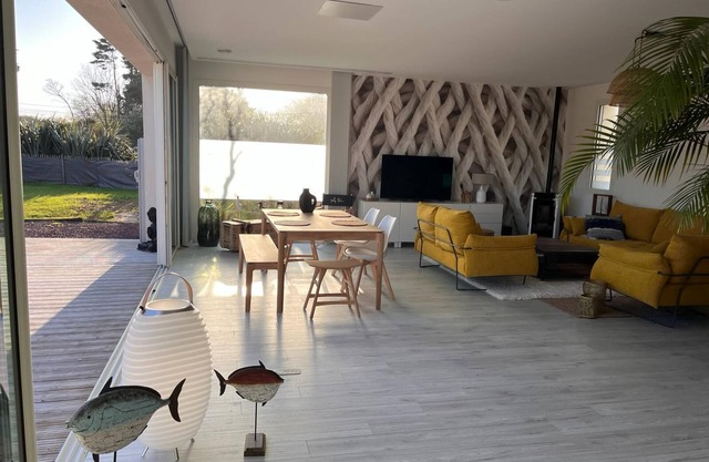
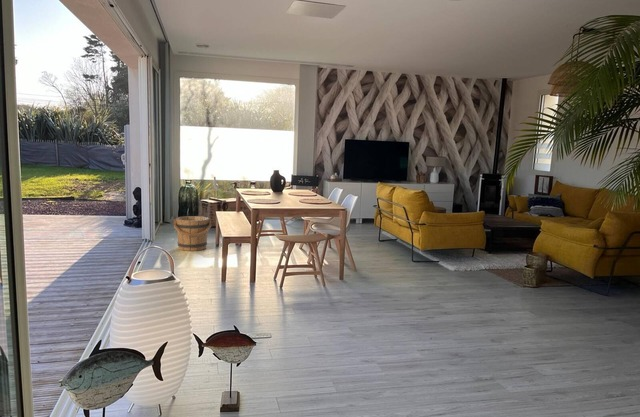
+ bucket [172,215,212,252]
